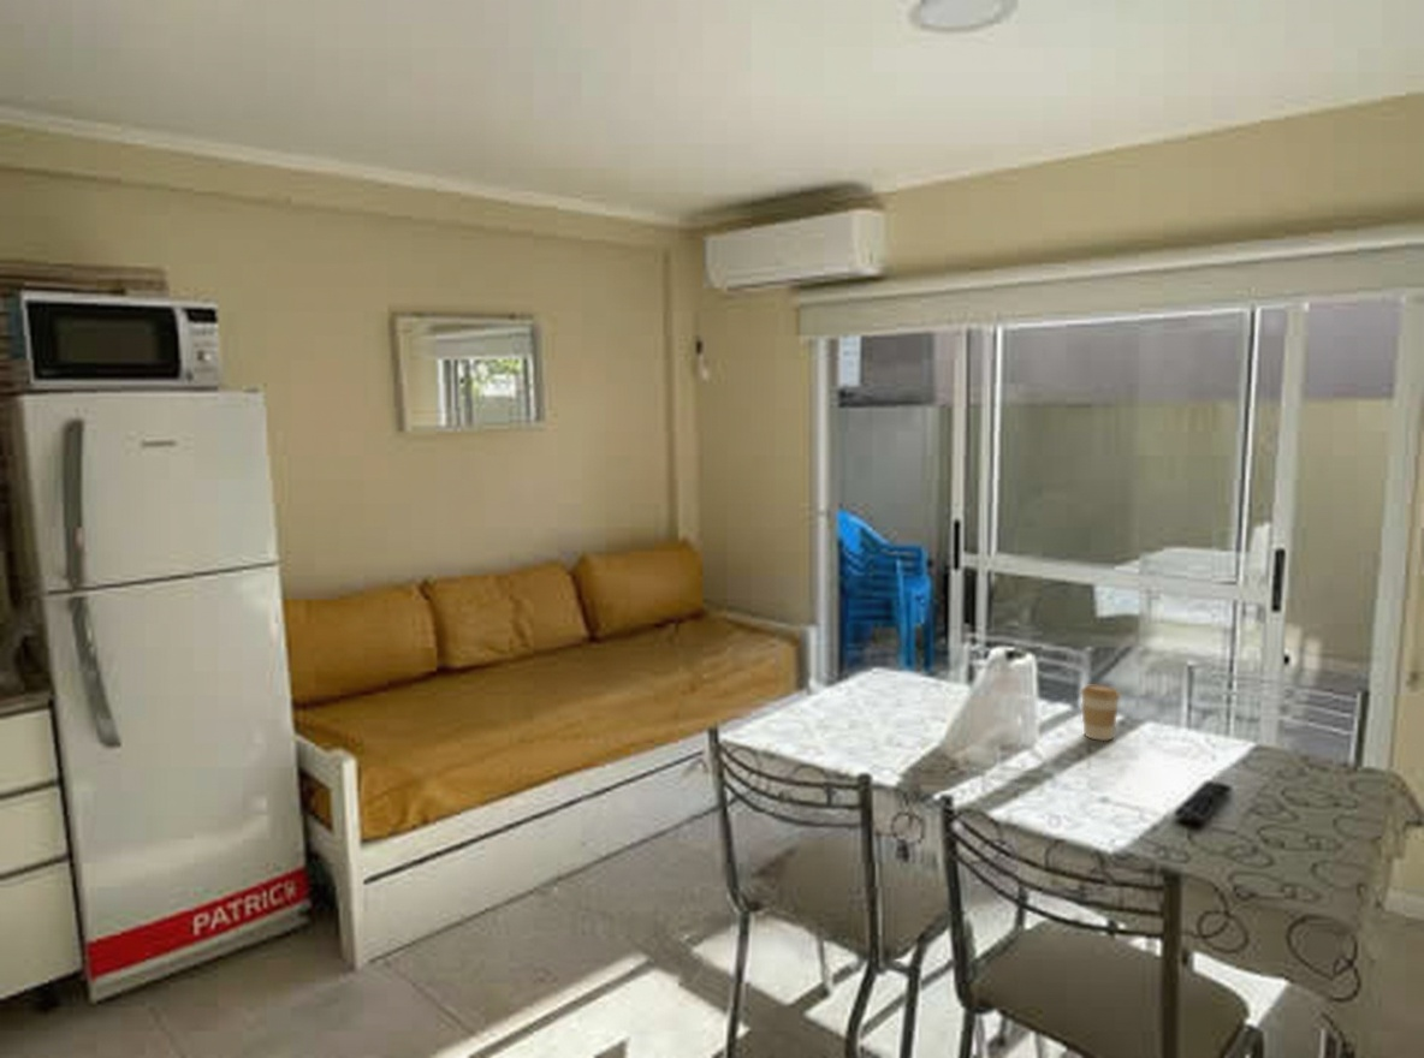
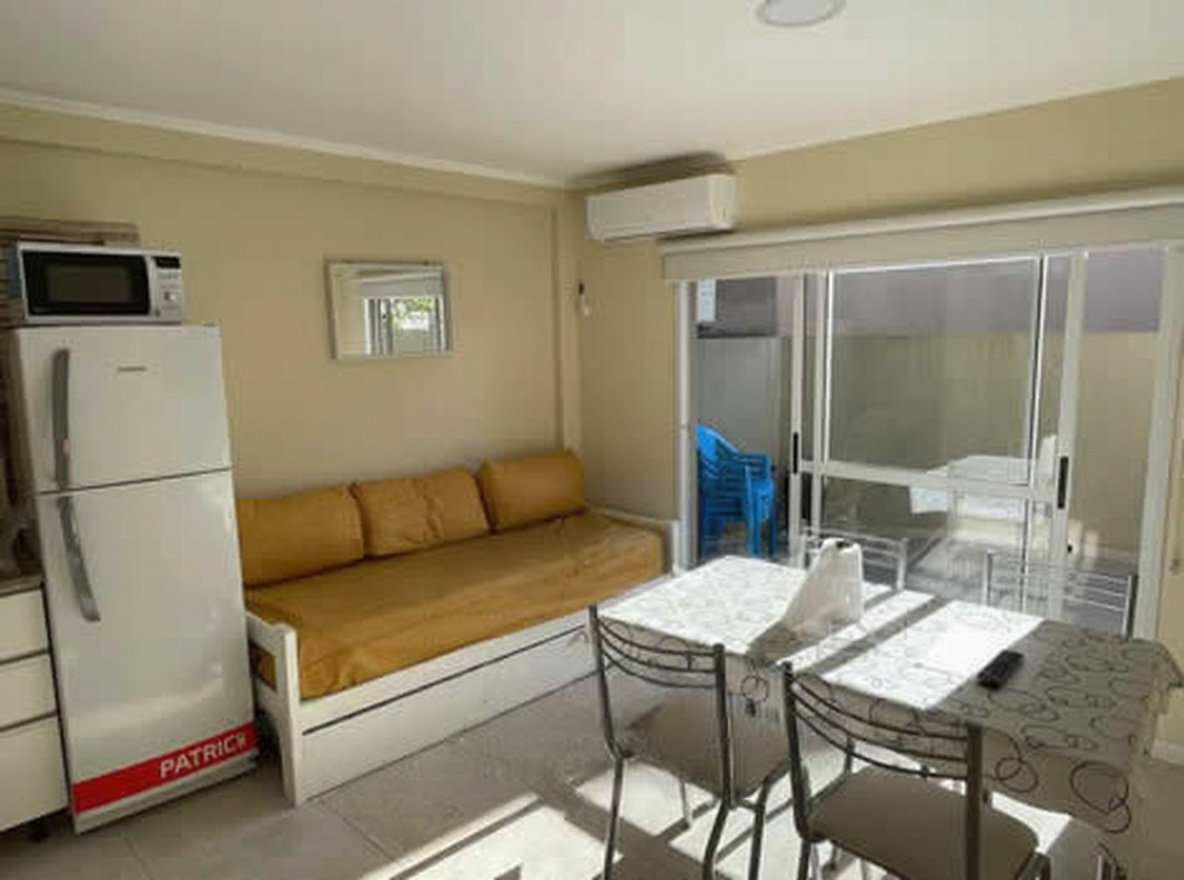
- coffee cup [1080,684,1121,742]
